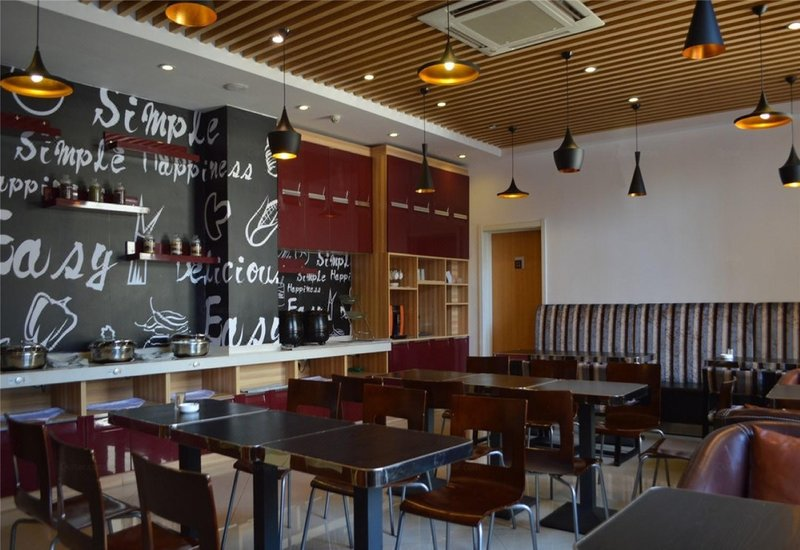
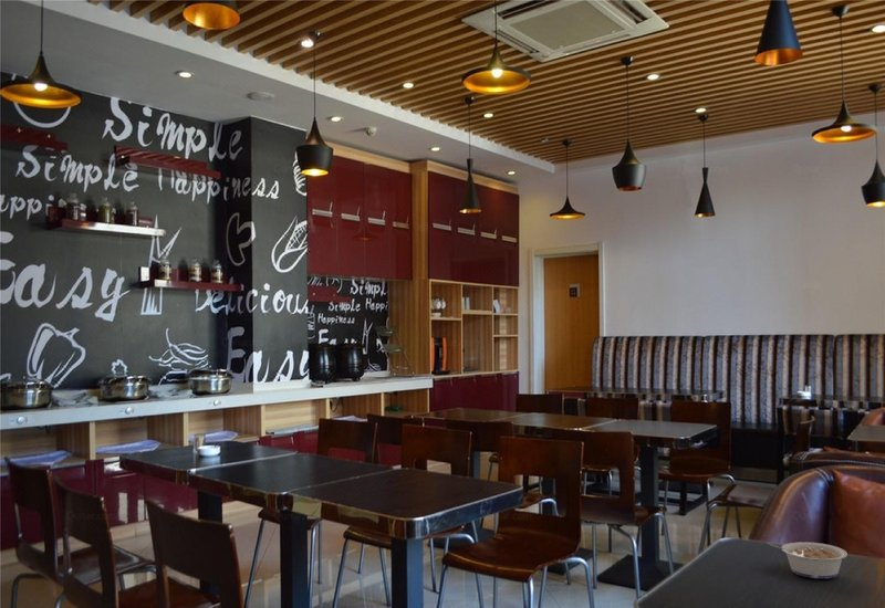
+ legume [767,541,848,579]
